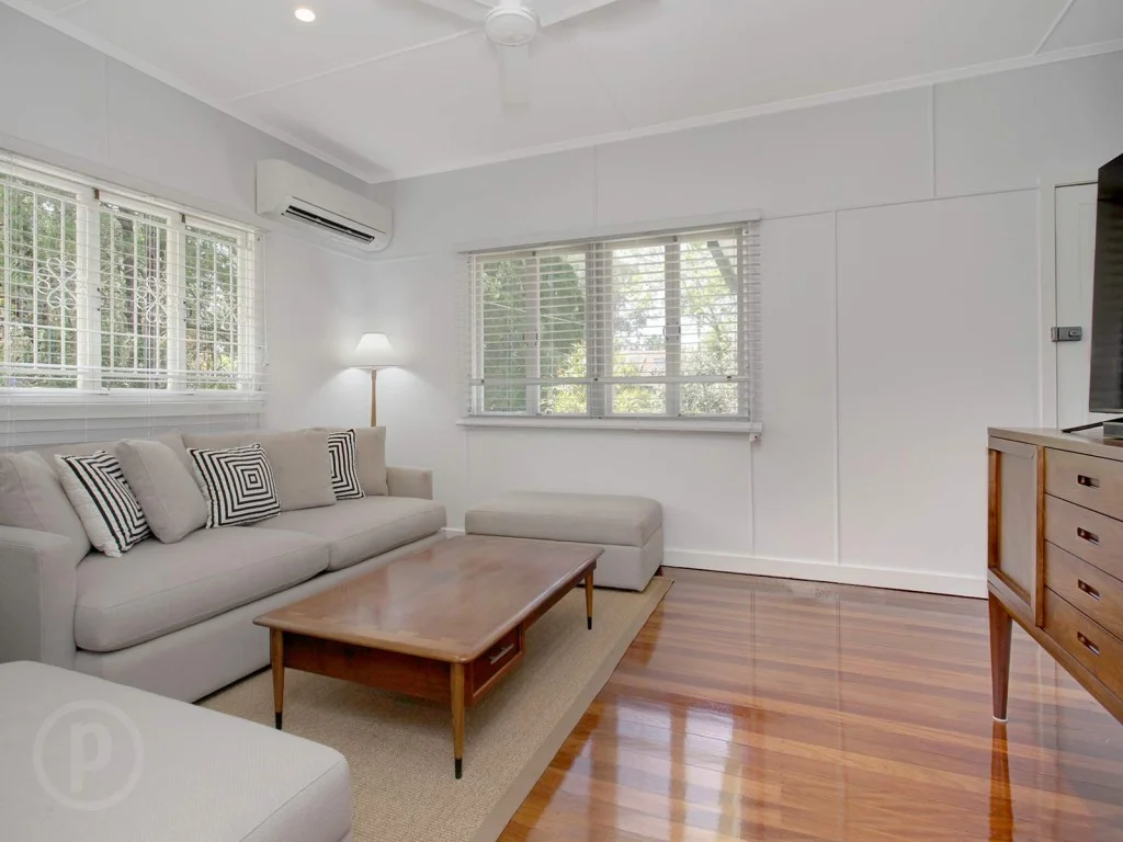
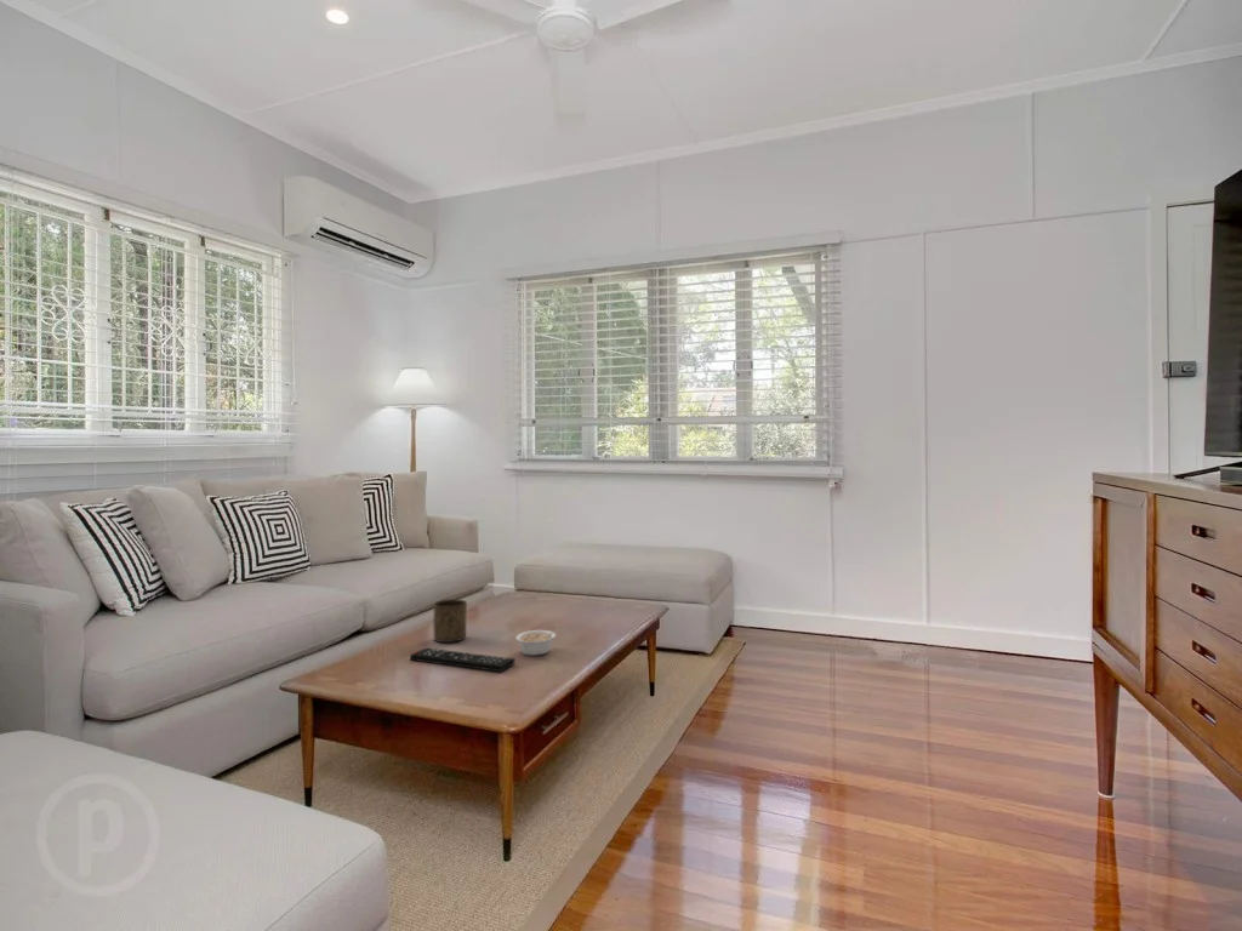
+ legume [514,627,562,657]
+ remote control [409,647,515,673]
+ cup [432,599,468,644]
